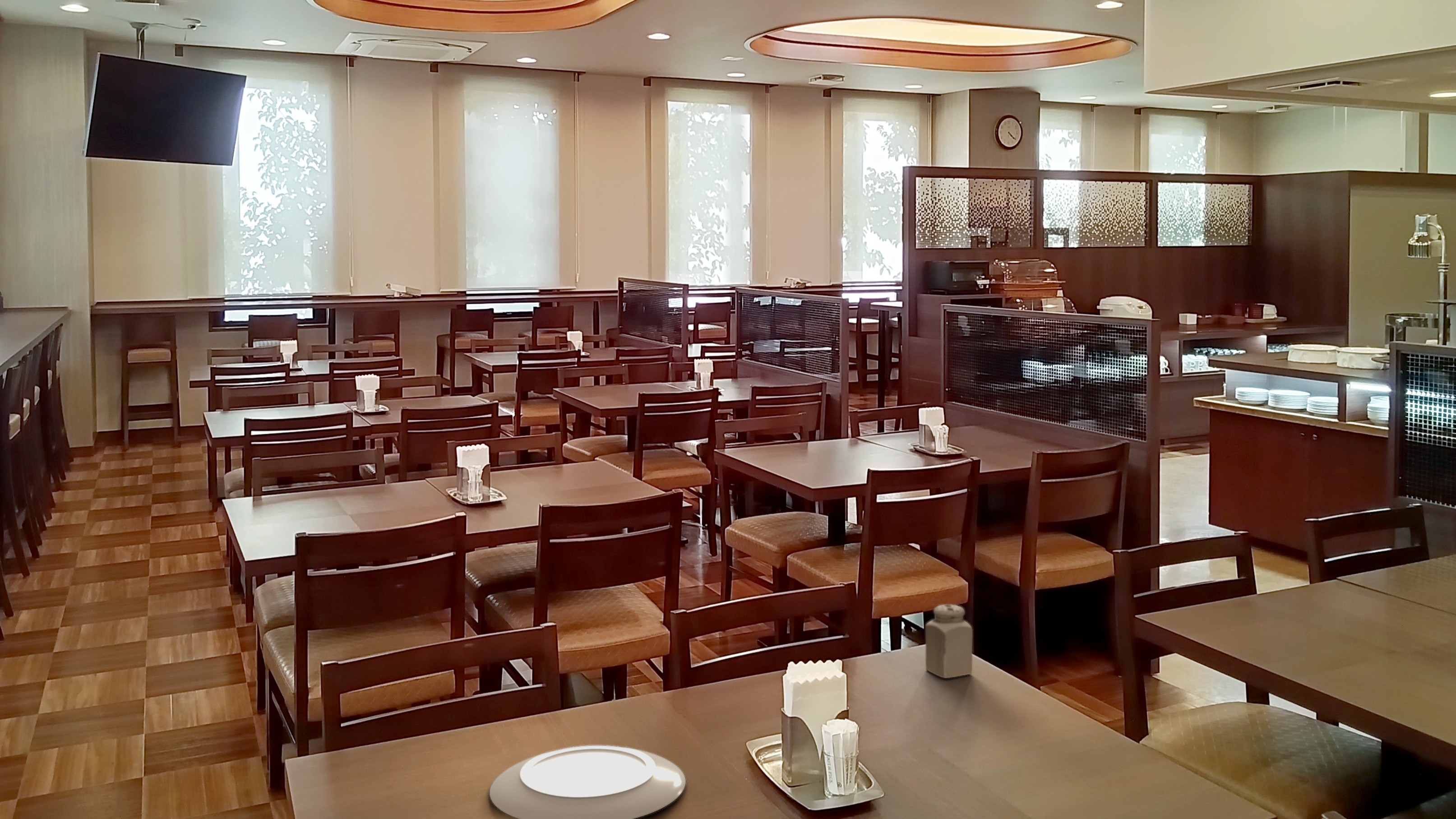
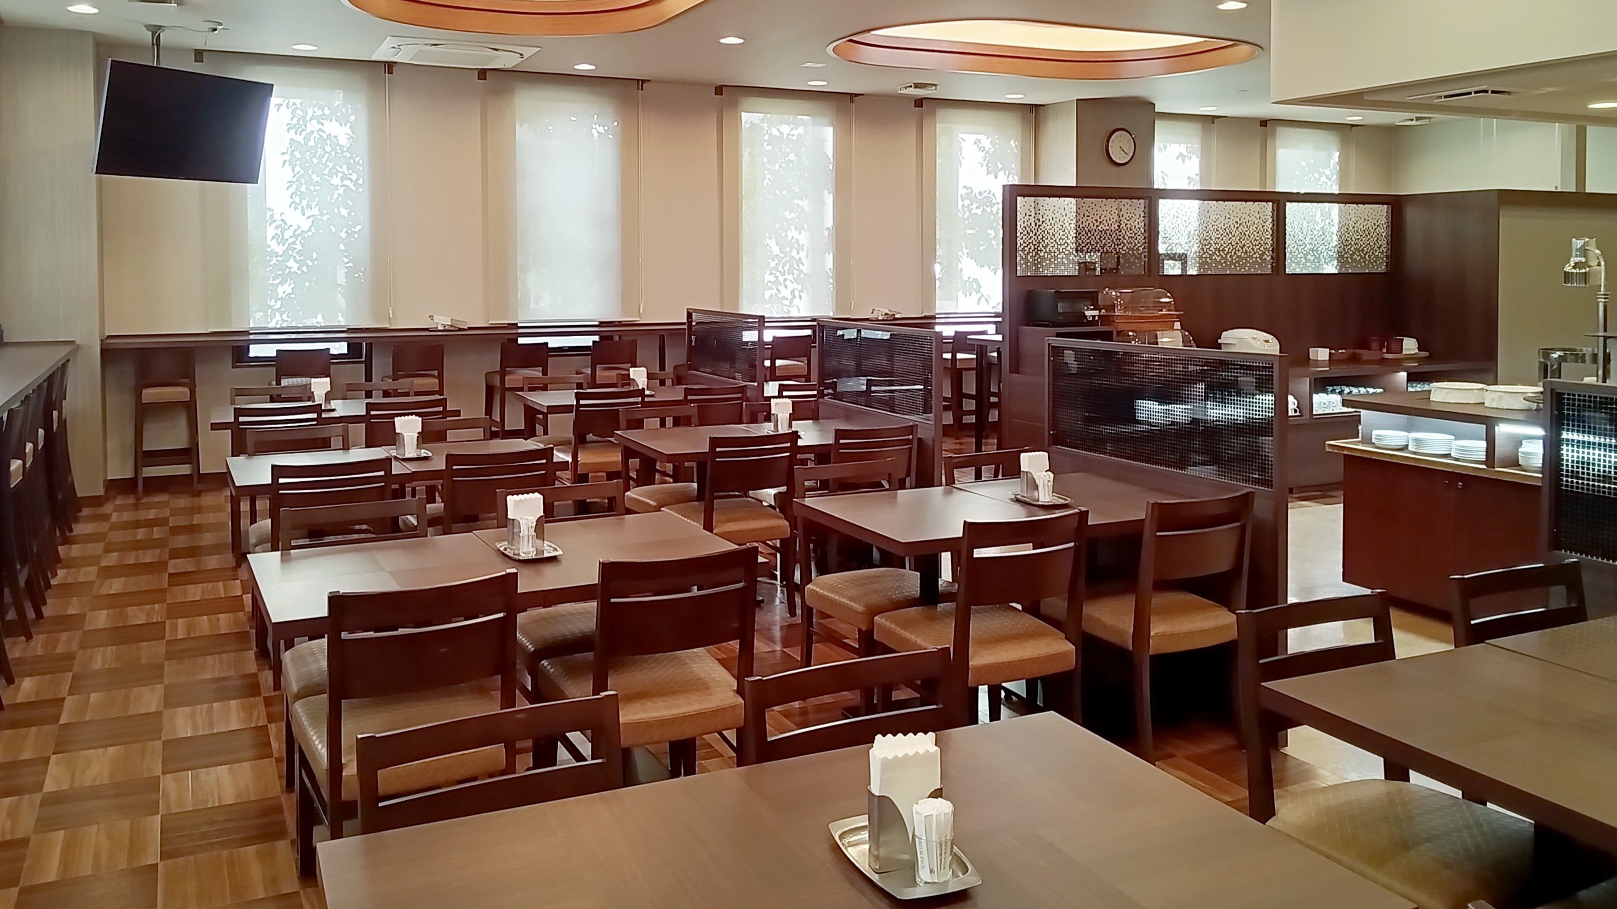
- salt shaker [925,604,973,679]
- plate [489,745,686,819]
